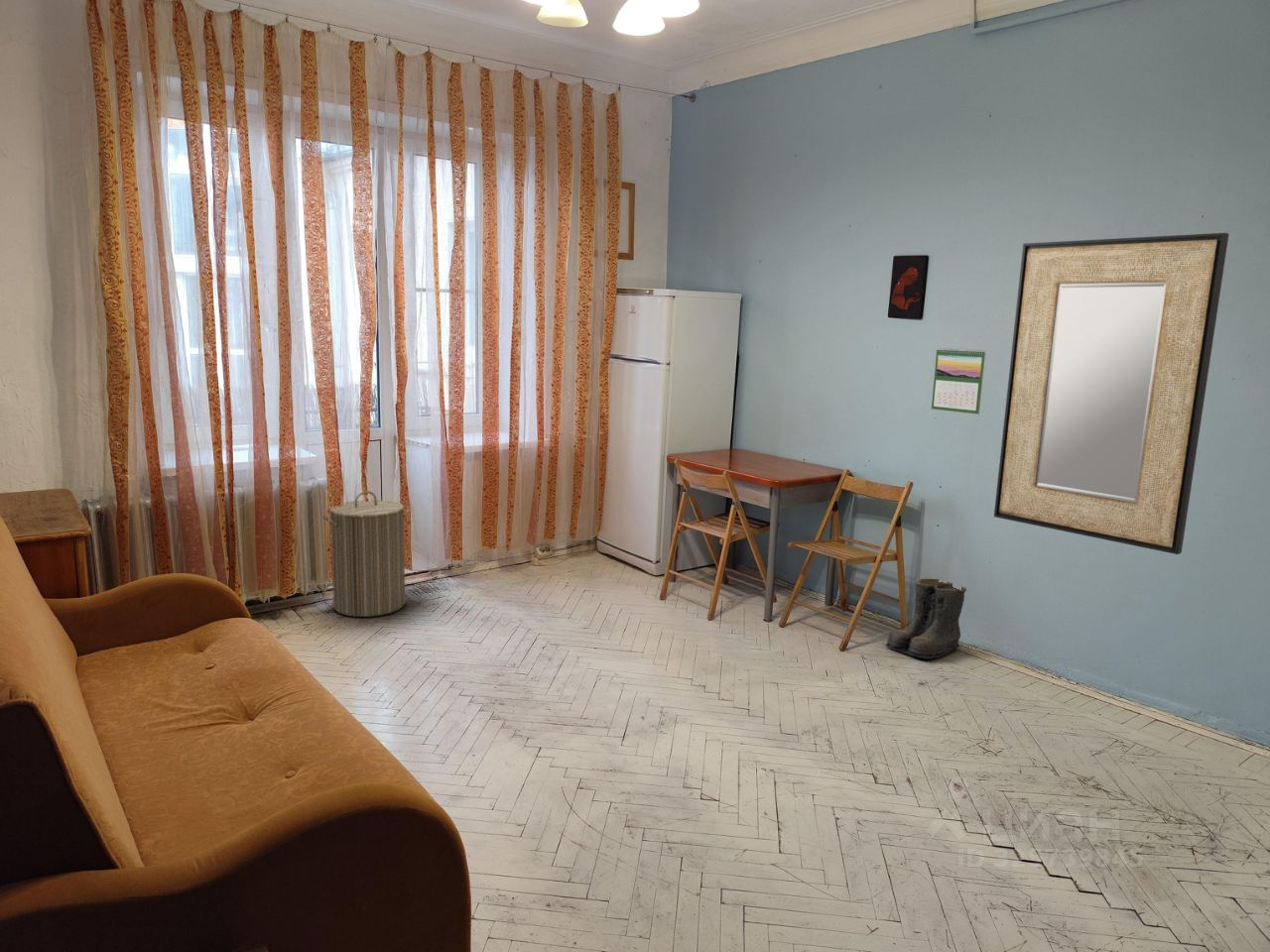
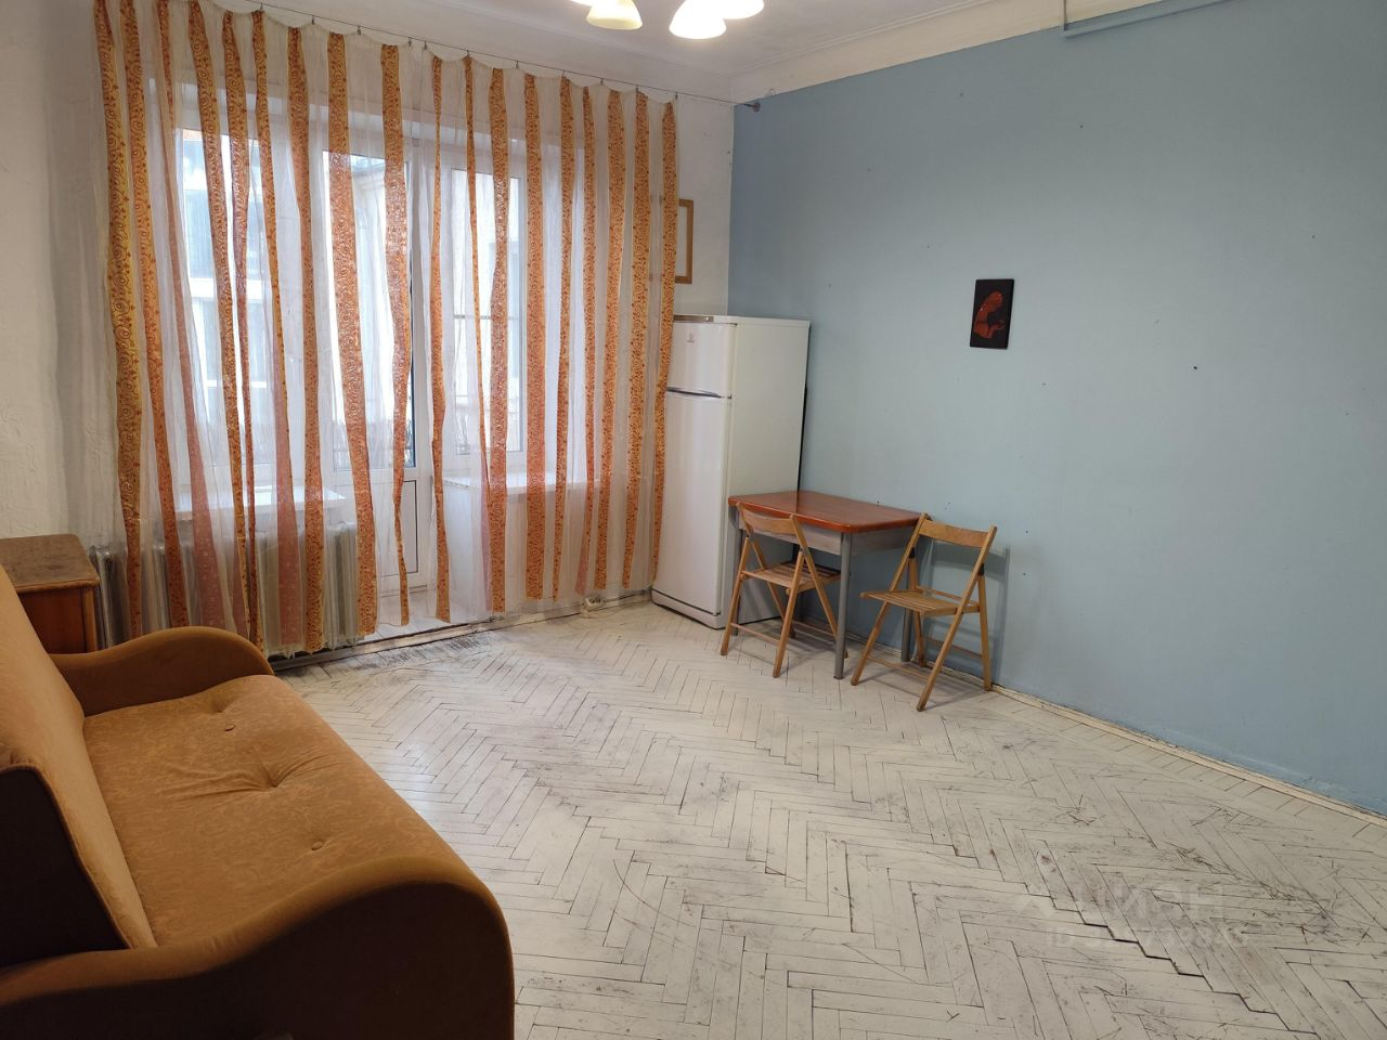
- home mirror [993,232,1229,555]
- calendar [931,347,986,416]
- laundry hamper [321,490,411,618]
- boots [884,577,967,660]
